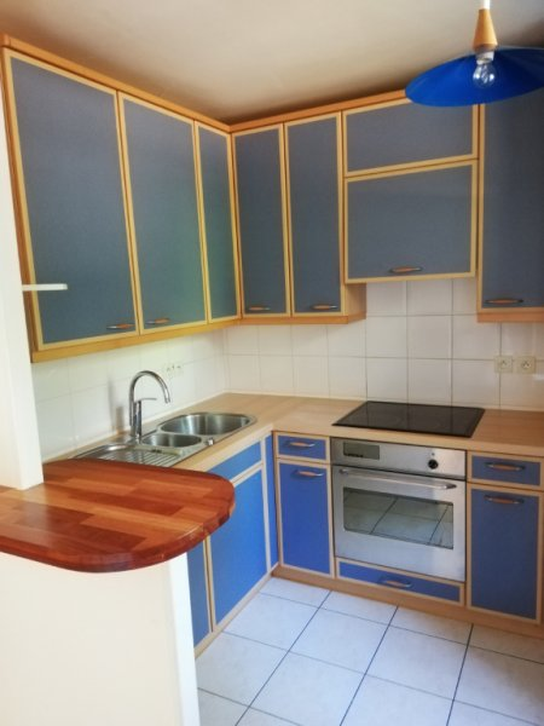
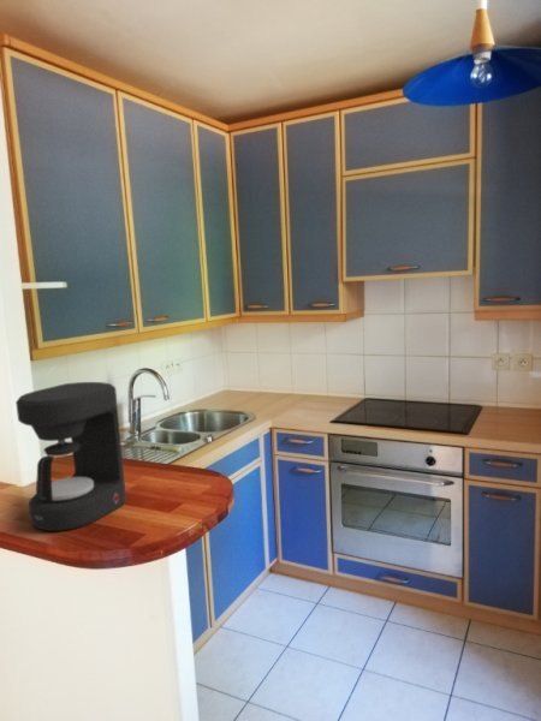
+ coffee maker [14,381,127,532]
